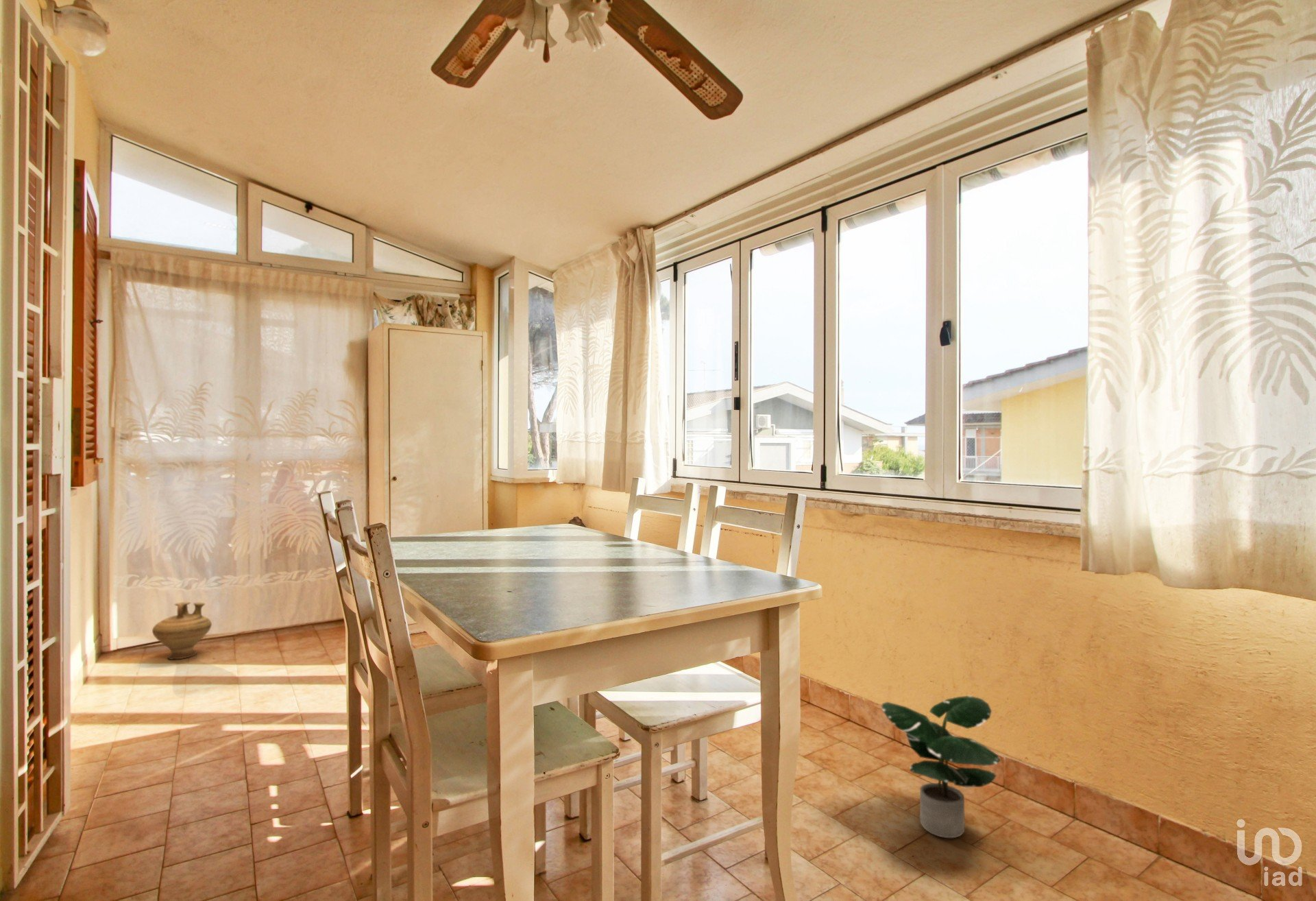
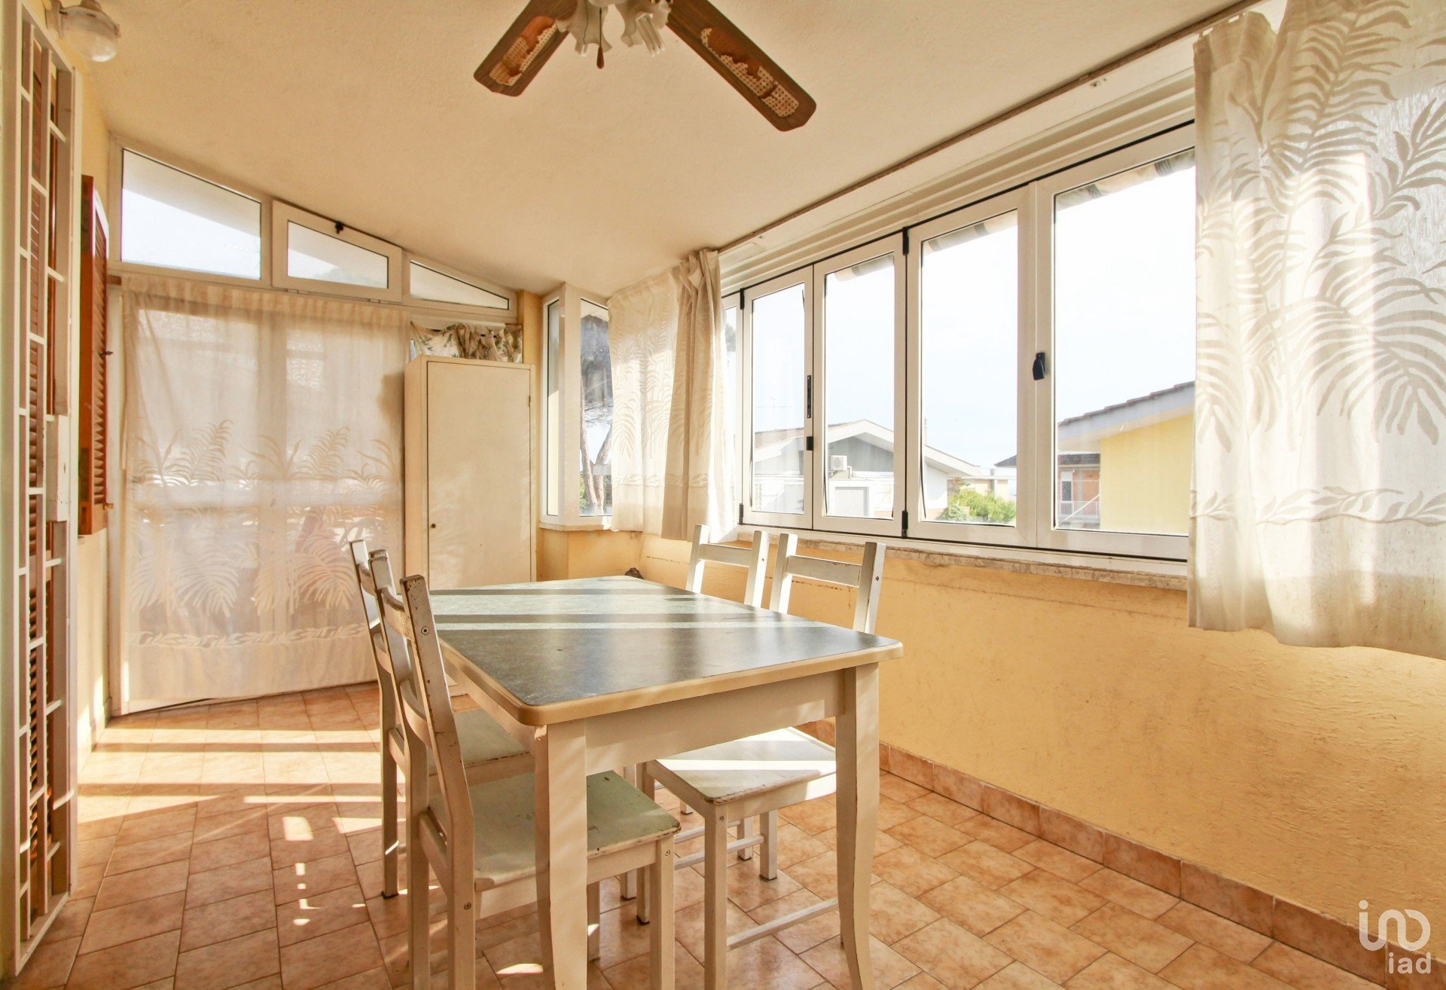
- potted plant [881,695,1001,839]
- ceramic jug [151,601,212,660]
